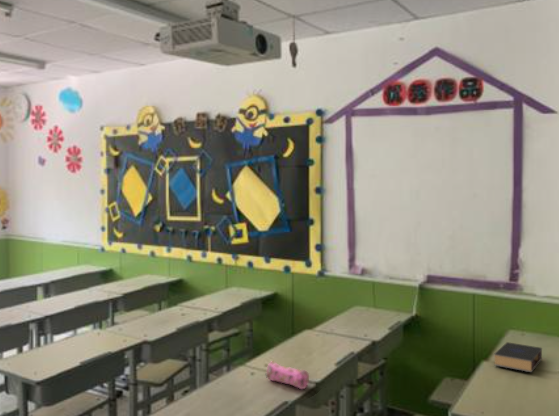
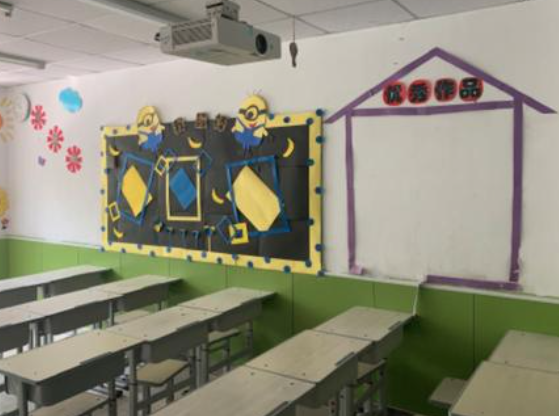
- book [493,341,543,373]
- pencil case [265,360,310,390]
